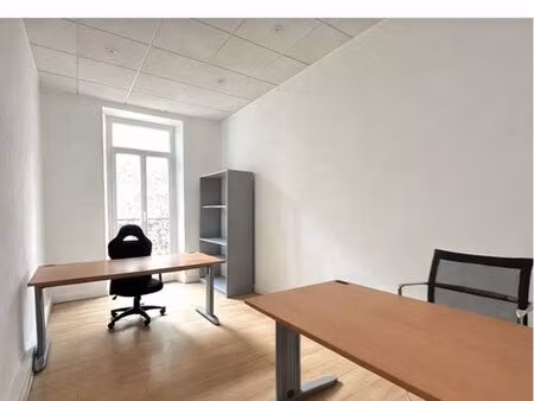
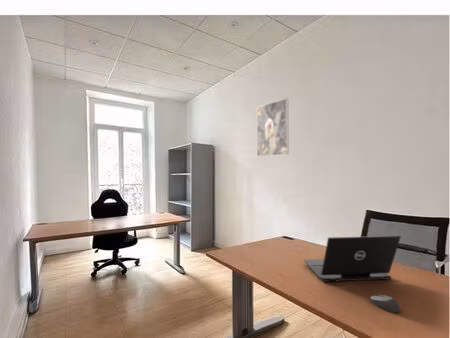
+ laptop [302,235,402,283]
+ computer mouse [369,294,400,314]
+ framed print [256,97,290,157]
